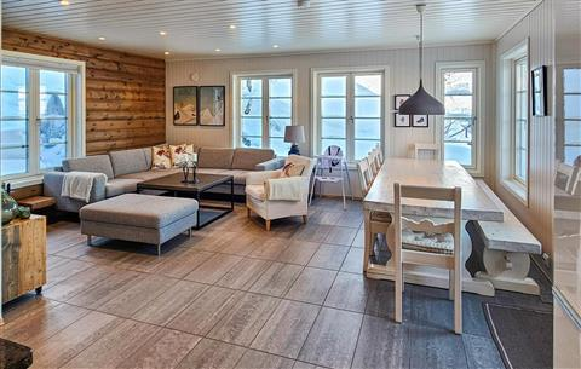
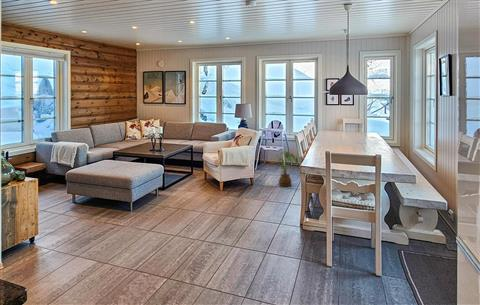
+ house plant [273,150,299,187]
